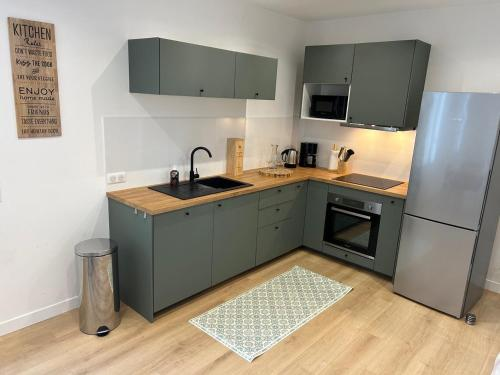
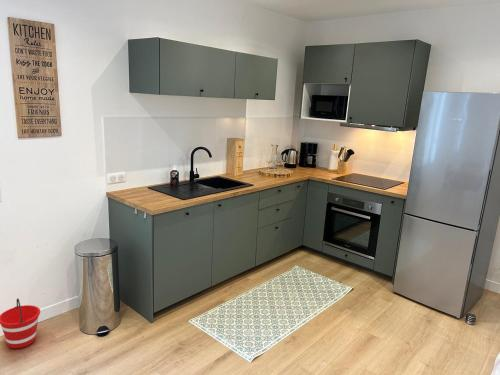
+ bucket [0,298,41,349]
